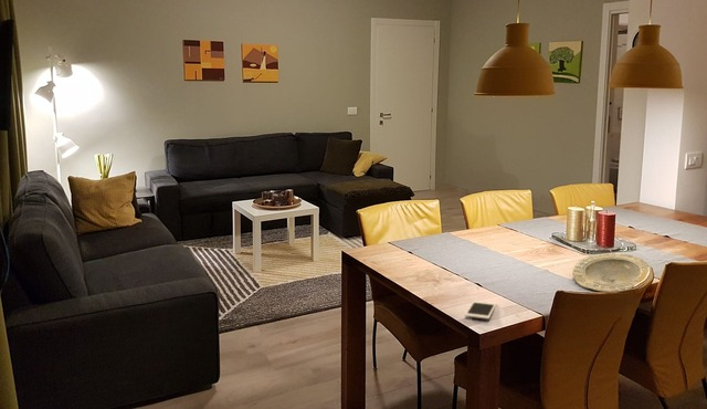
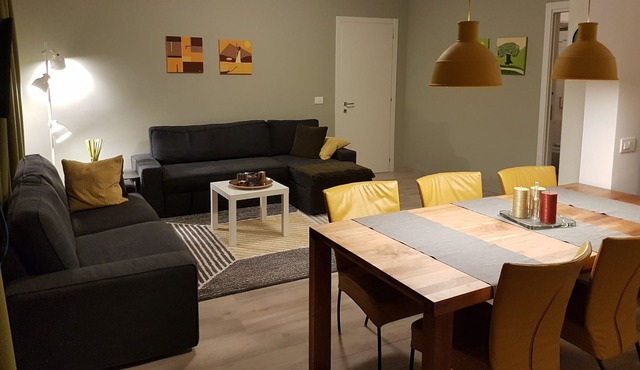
- cell phone [464,300,497,321]
- plate [571,252,652,293]
